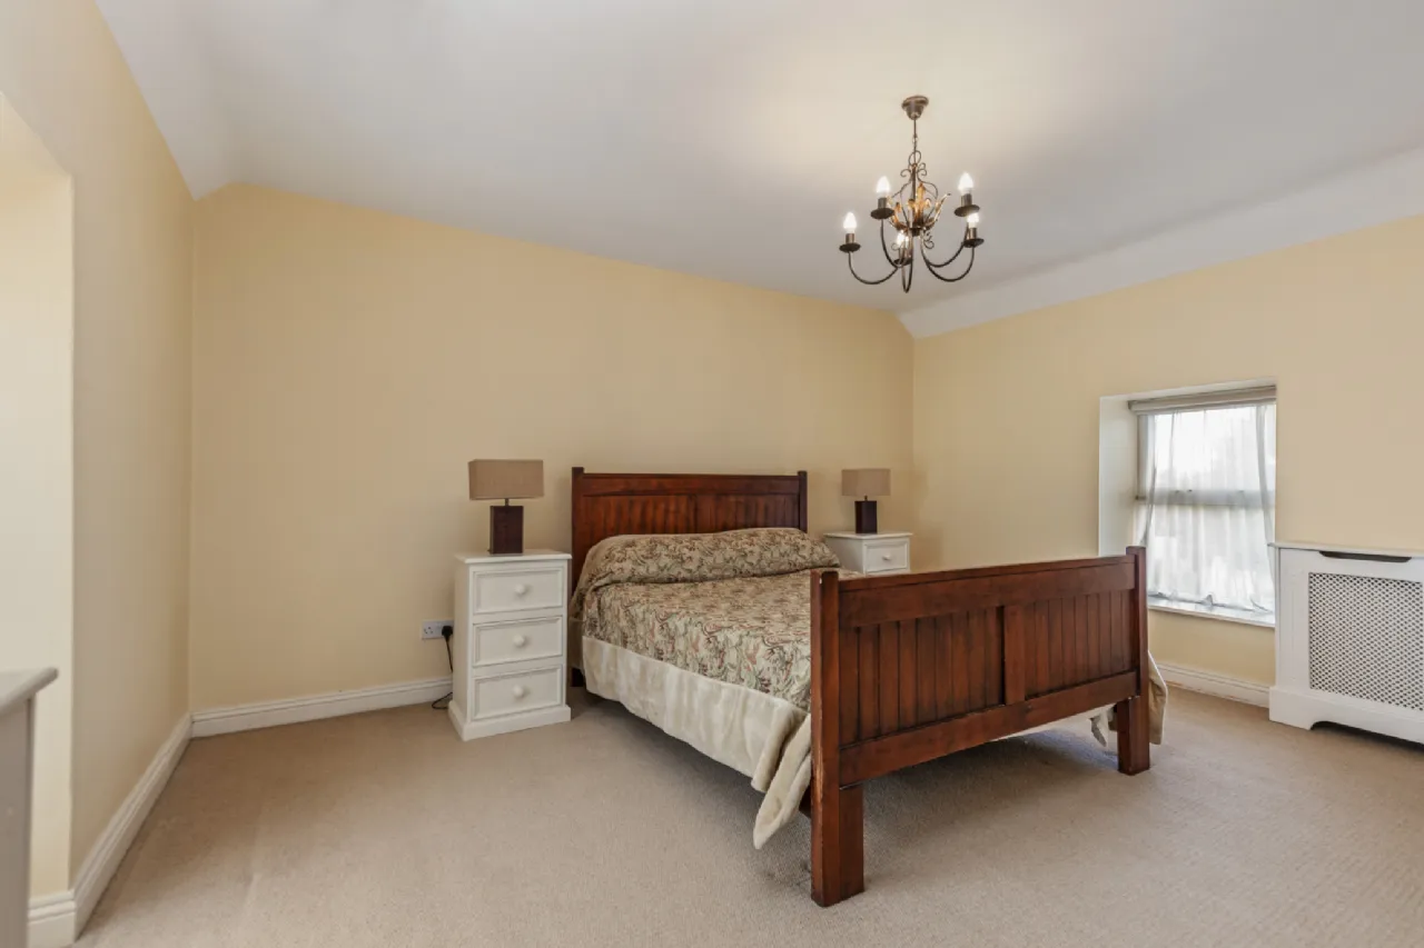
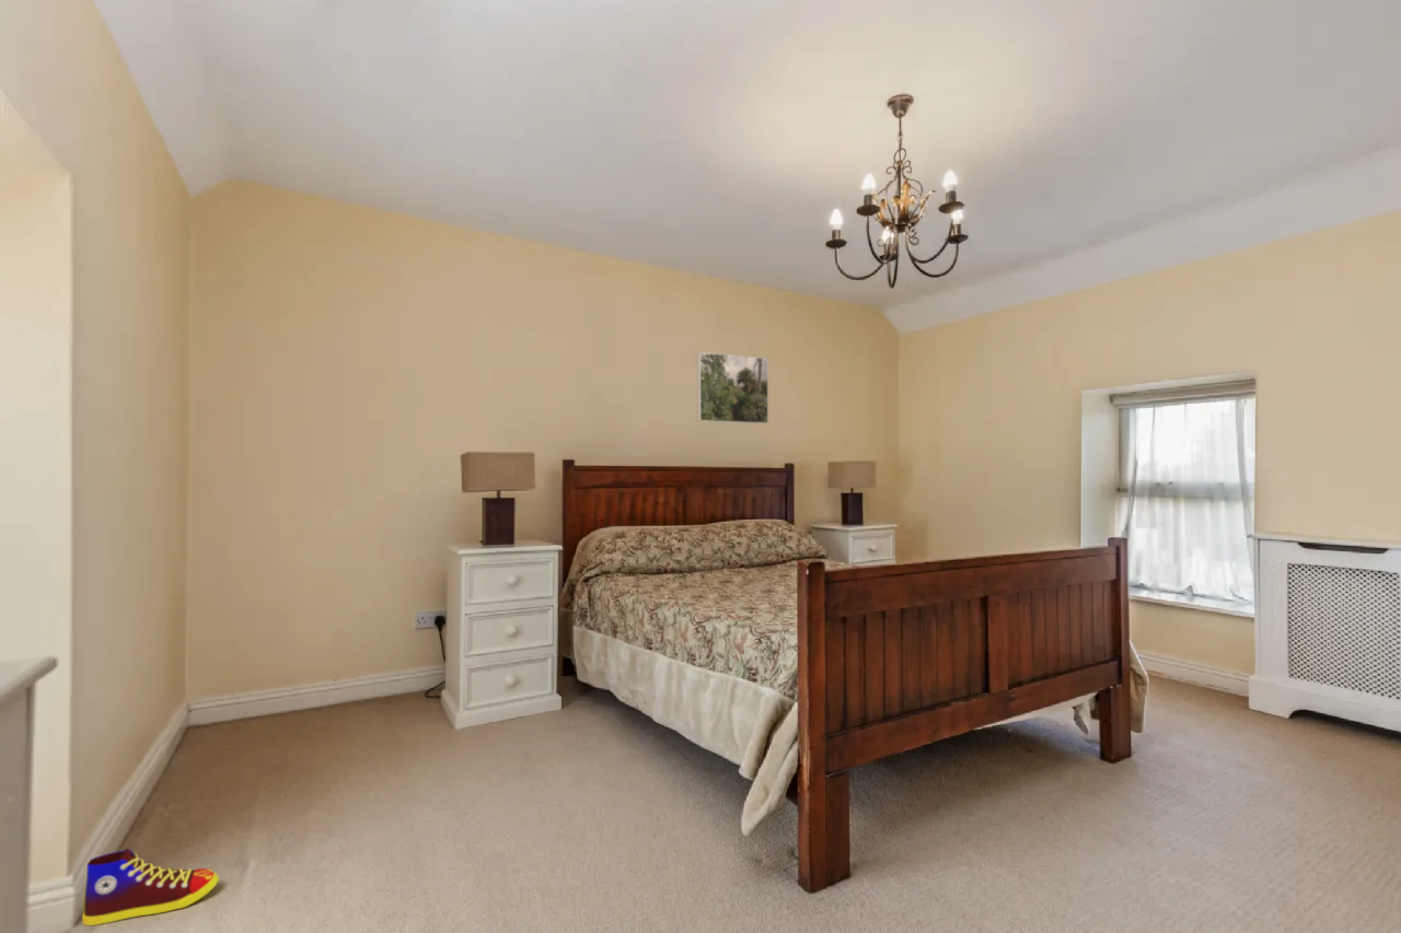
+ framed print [696,351,769,424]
+ shoe [81,848,220,926]
